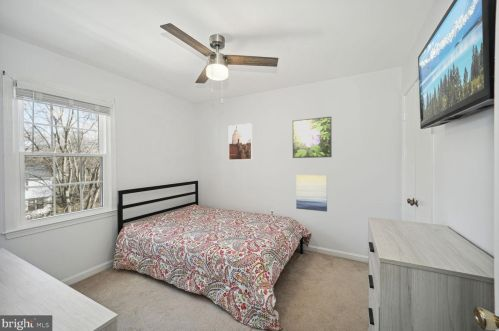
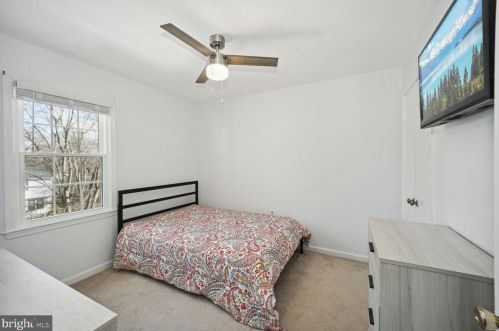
- wall art [295,174,328,213]
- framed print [228,122,253,161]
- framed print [292,116,333,159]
